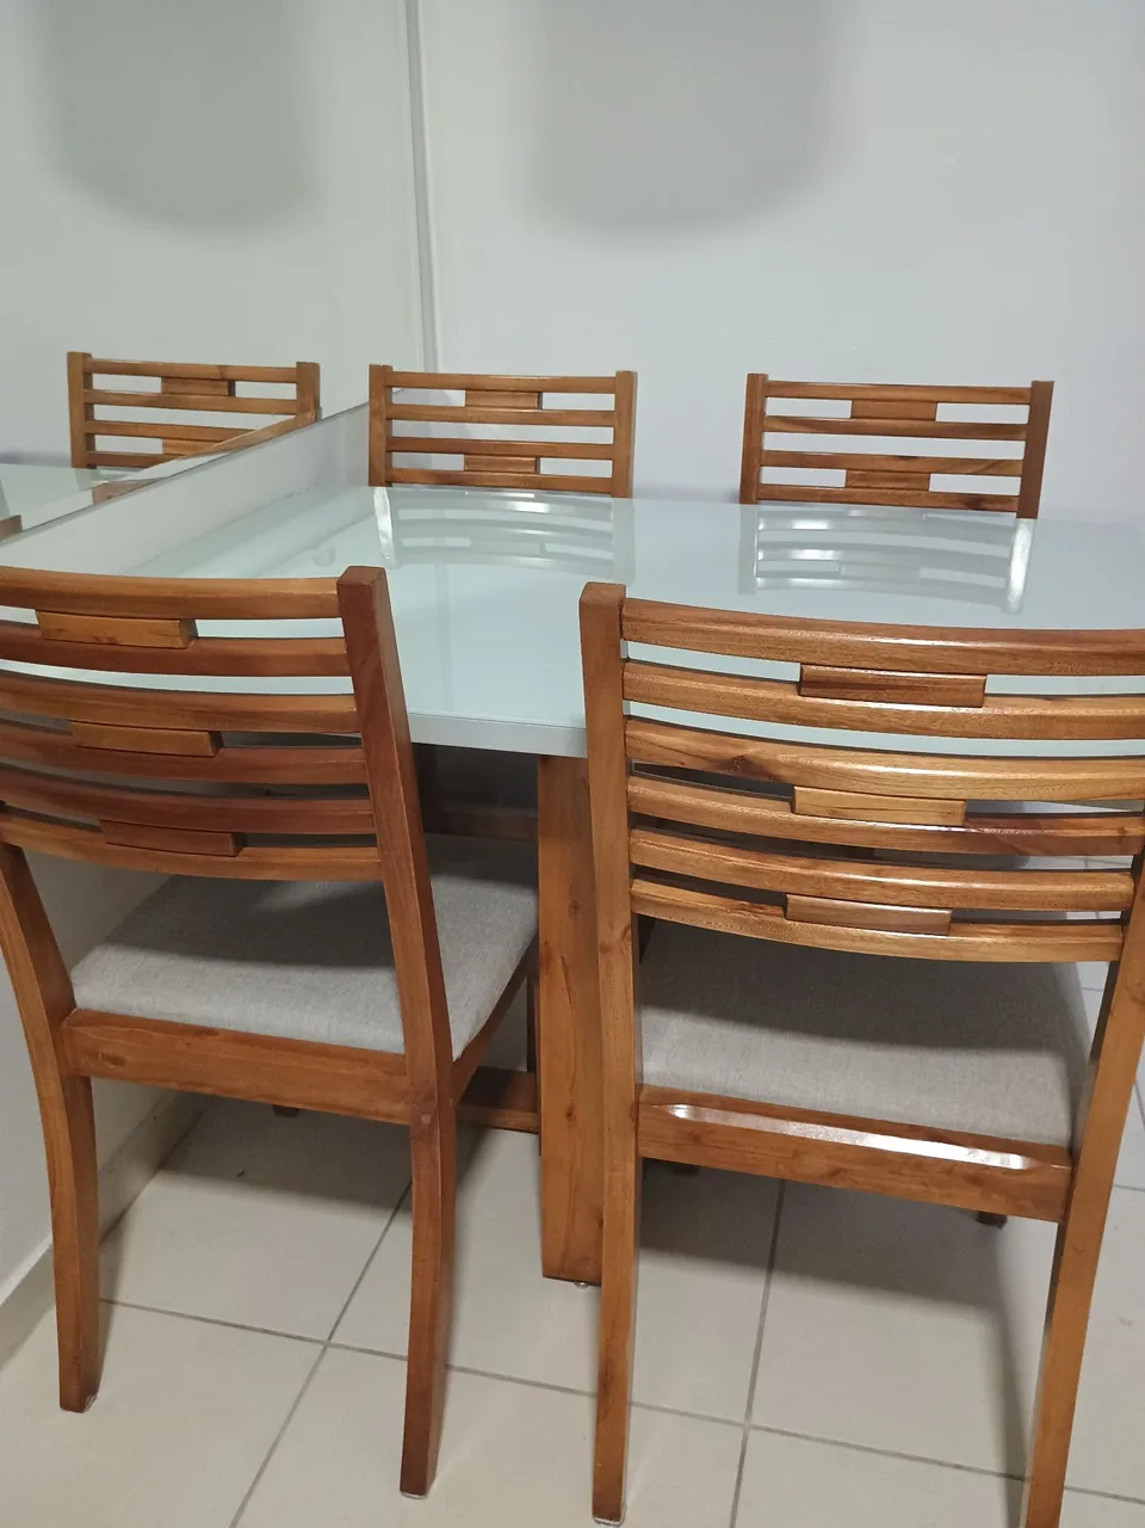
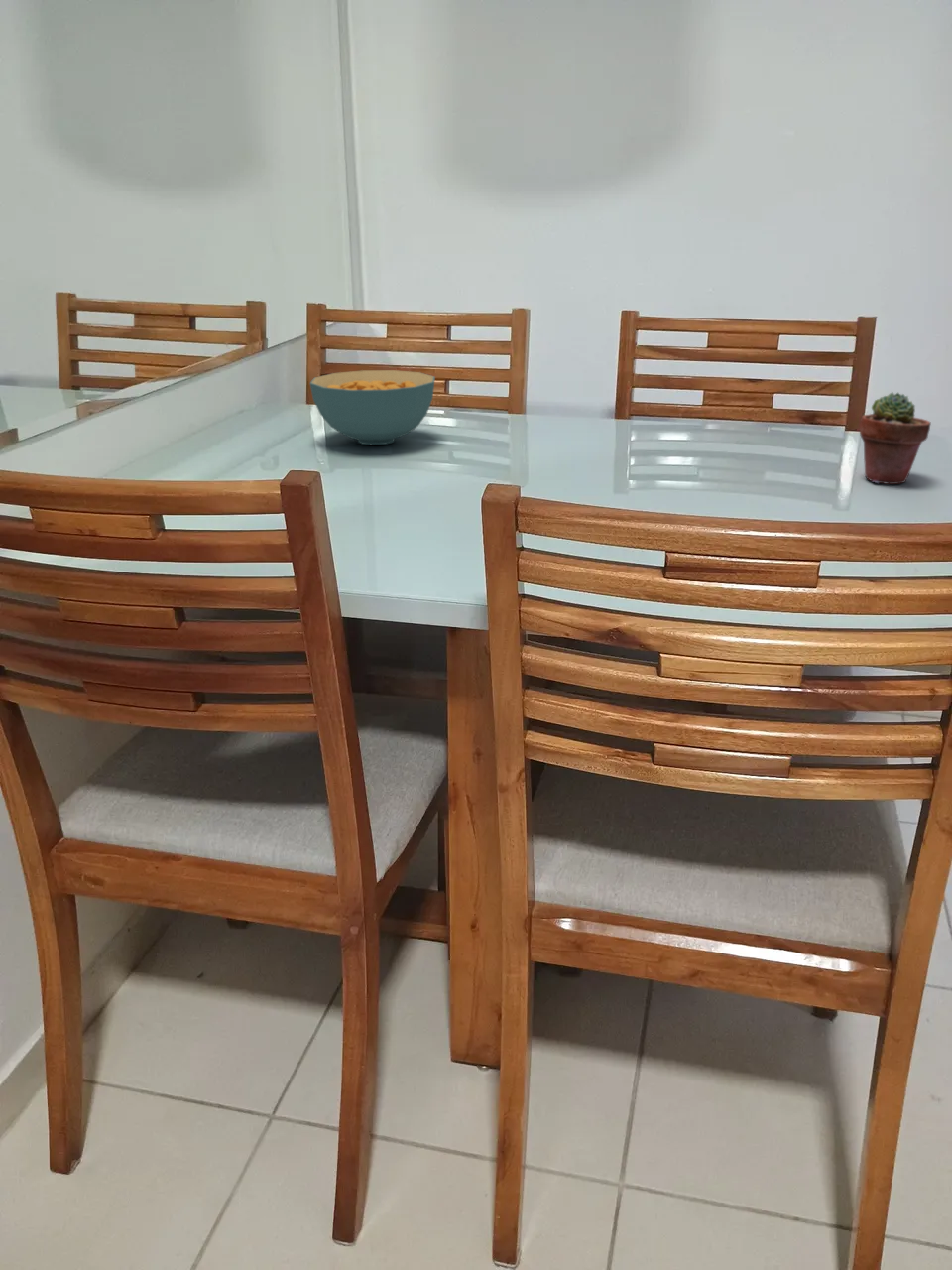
+ cereal bowl [309,369,436,445]
+ potted succulent [859,391,932,485]
